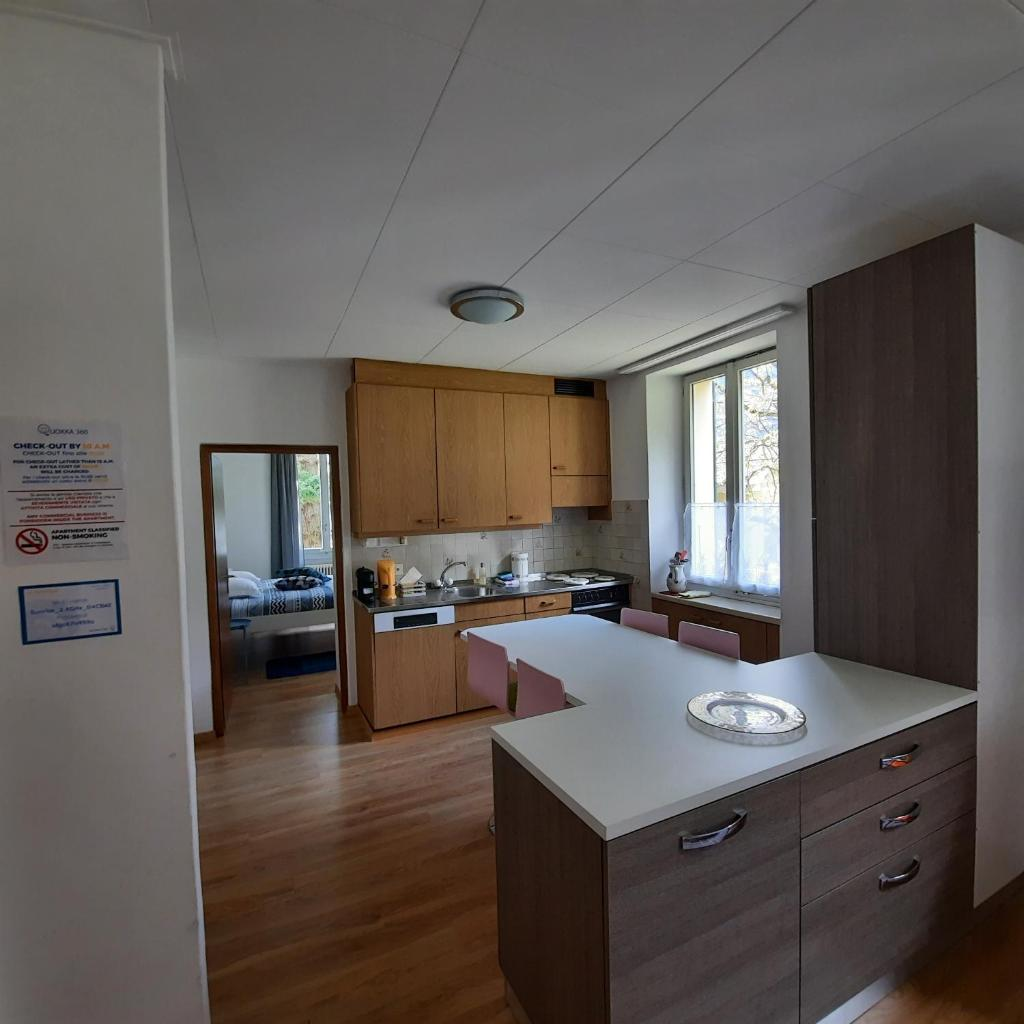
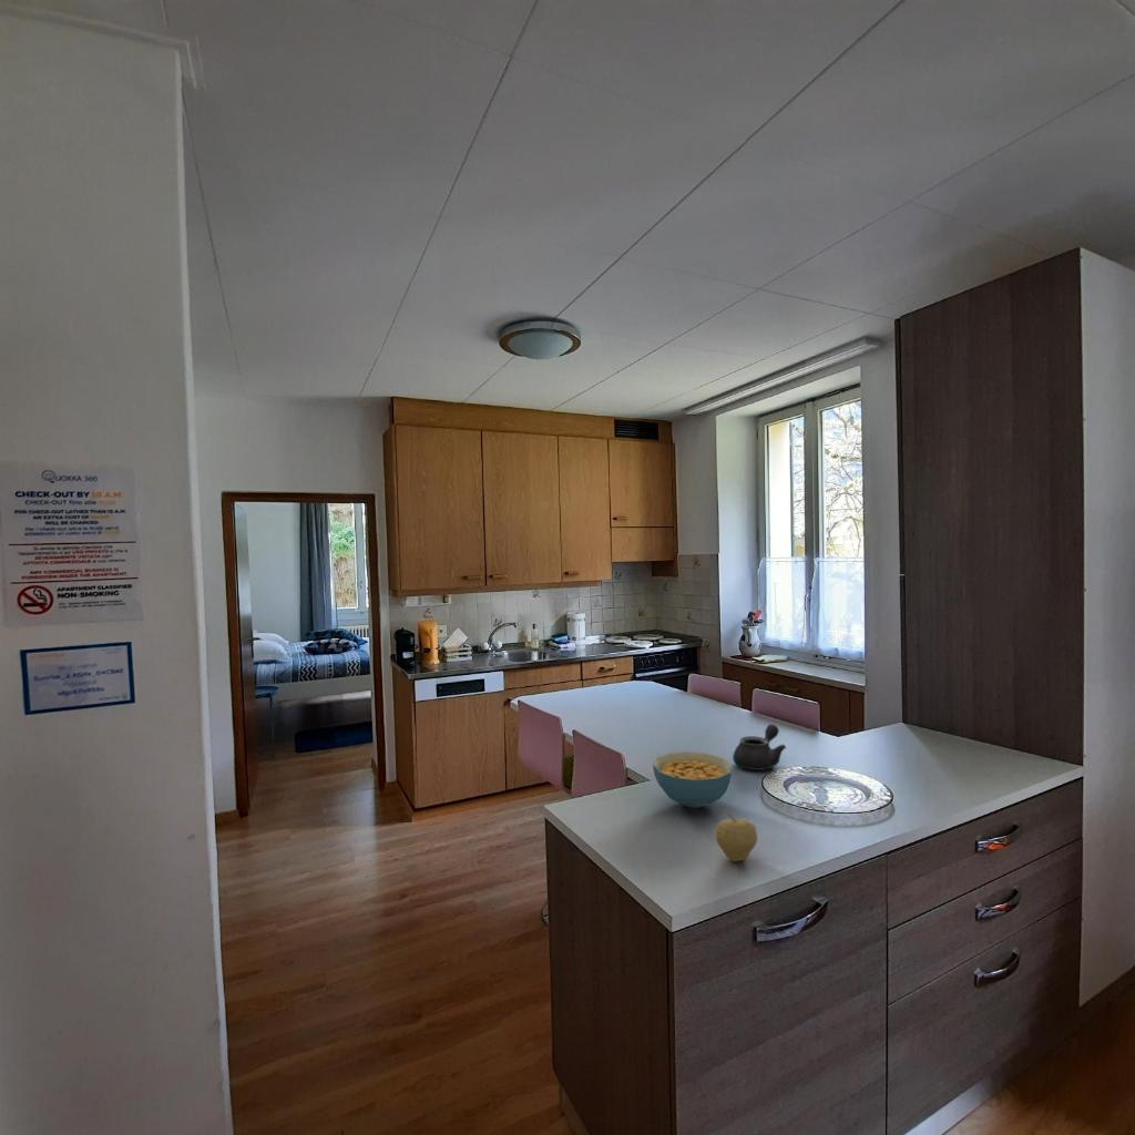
+ cereal bowl [652,750,734,809]
+ fruit [715,809,758,862]
+ teapot [732,723,787,771]
